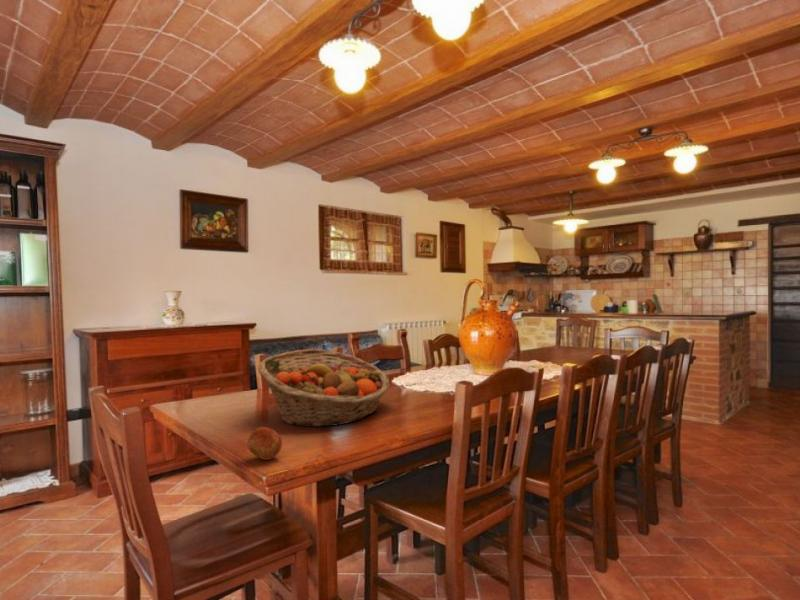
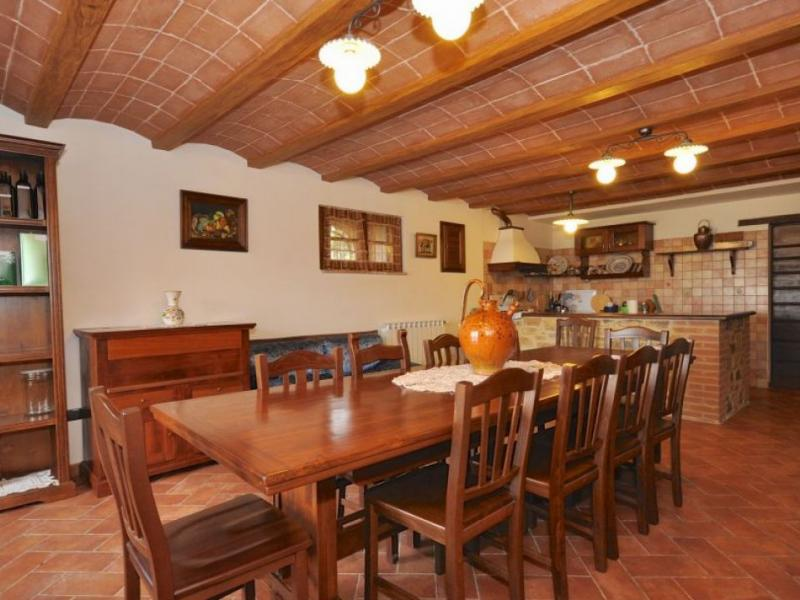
- fruit basket [257,348,391,428]
- apple [247,426,283,461]
